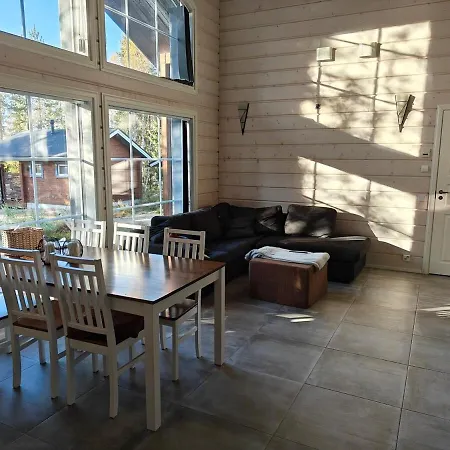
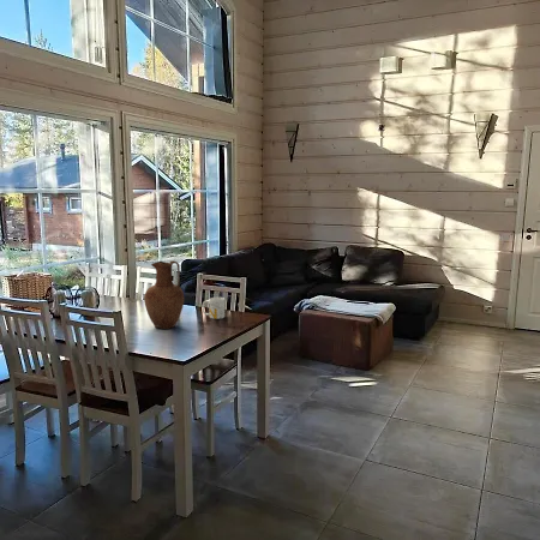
+ vase [143,260,185,330]
+ mug [200,296,226,320]
